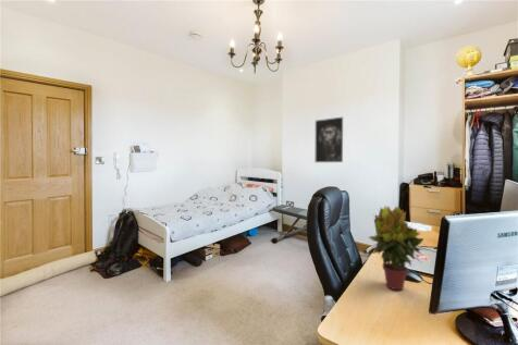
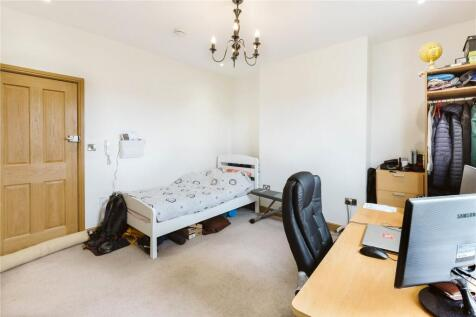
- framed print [314,116,344,163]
- potted plant [368,205,425,291]
